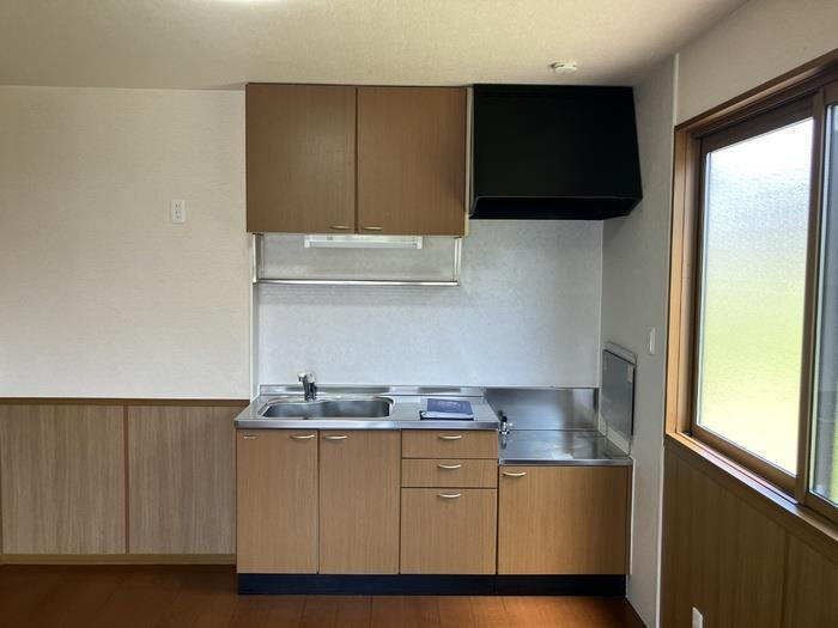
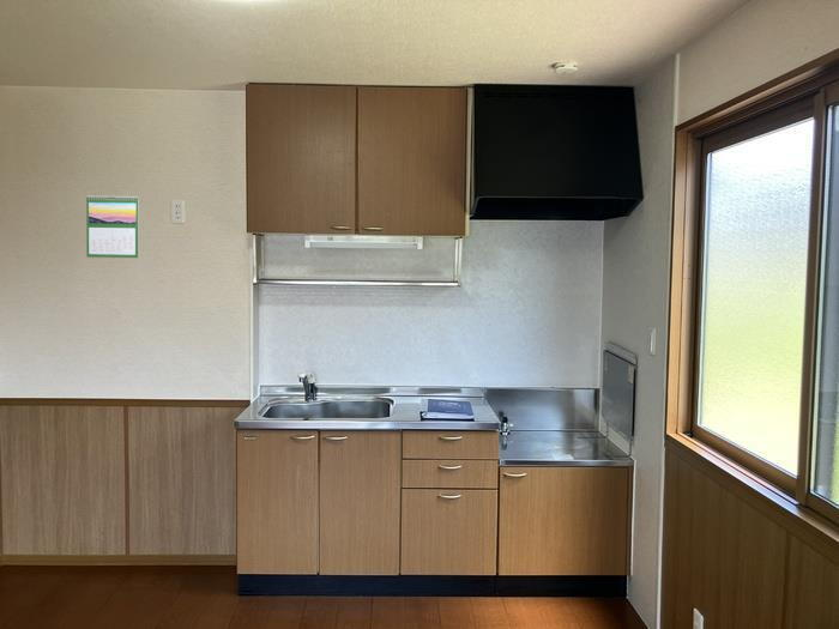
+ calendar [85,194,140,259]
